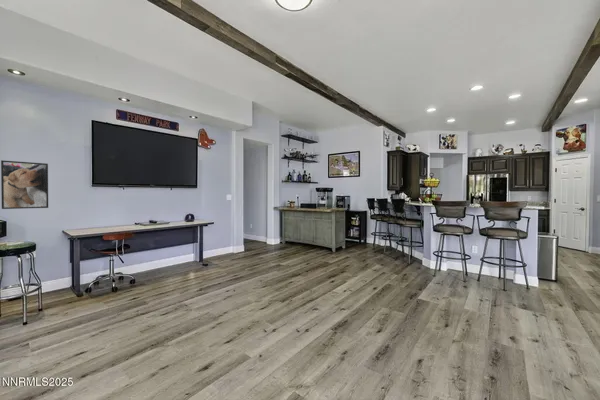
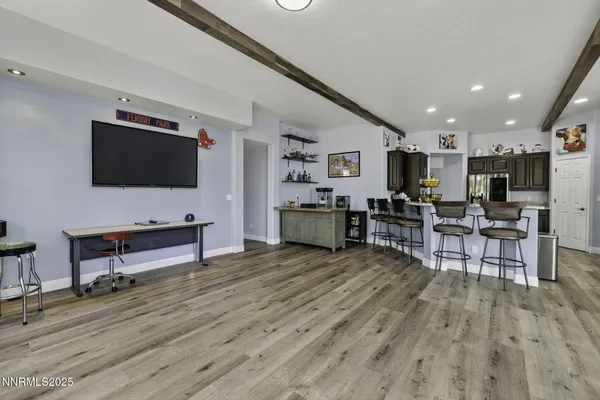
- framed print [0,159,49,210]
